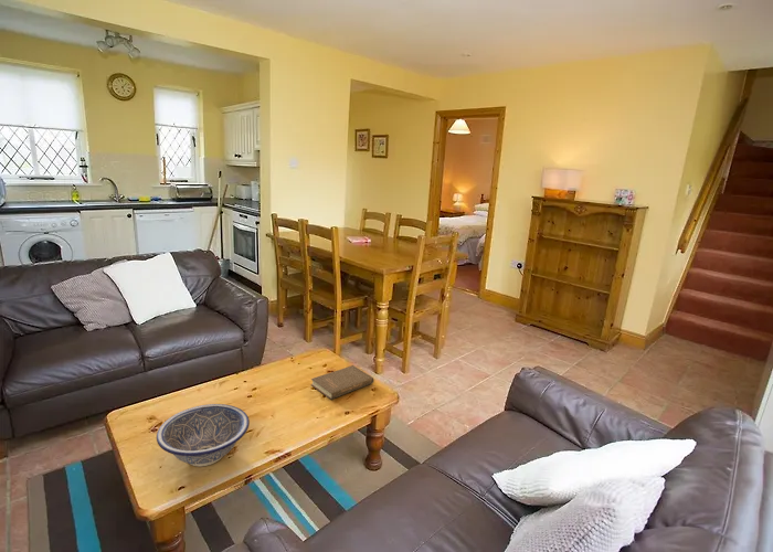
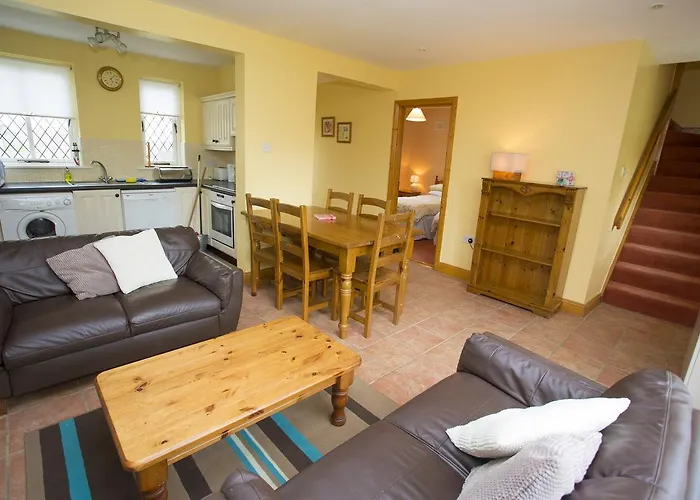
- decorative bowl [156,403,251,467]
- book [310,364,375,400]
